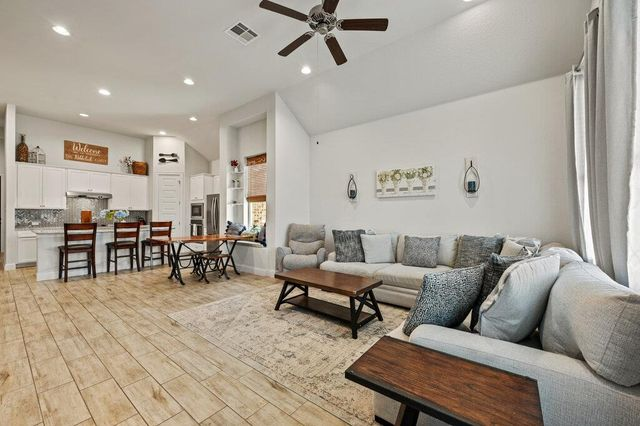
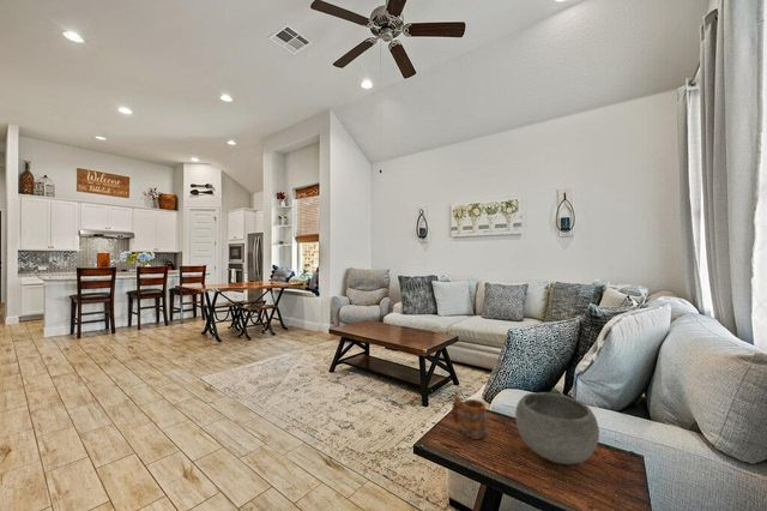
+ mug [451,393,488,440]
+ bowl [514,391,600,465]
